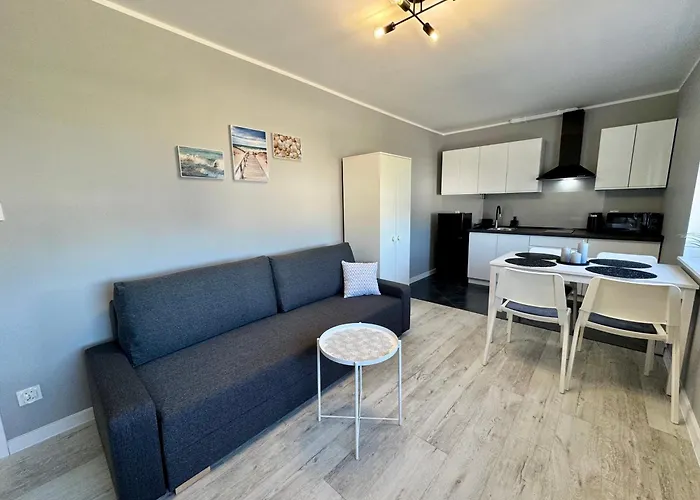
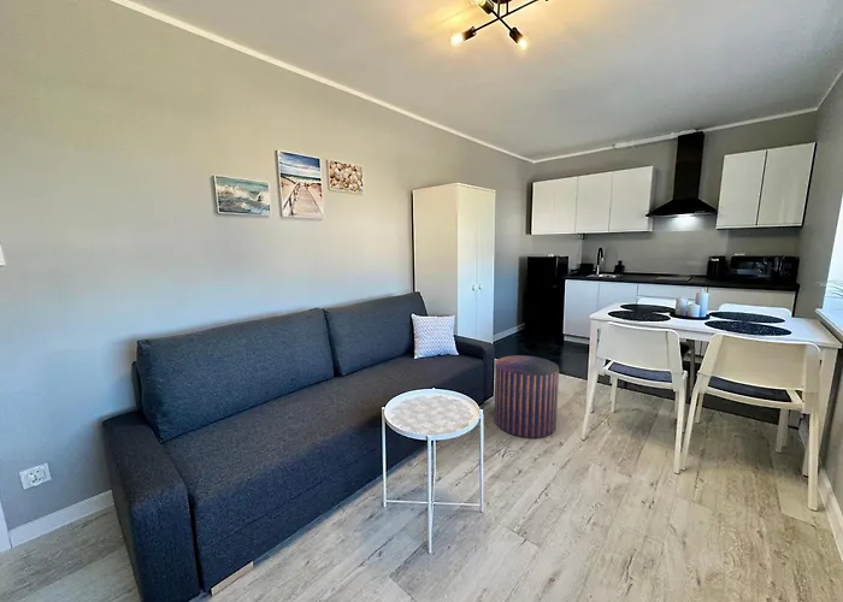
+ pouf [493,354,560,439]
